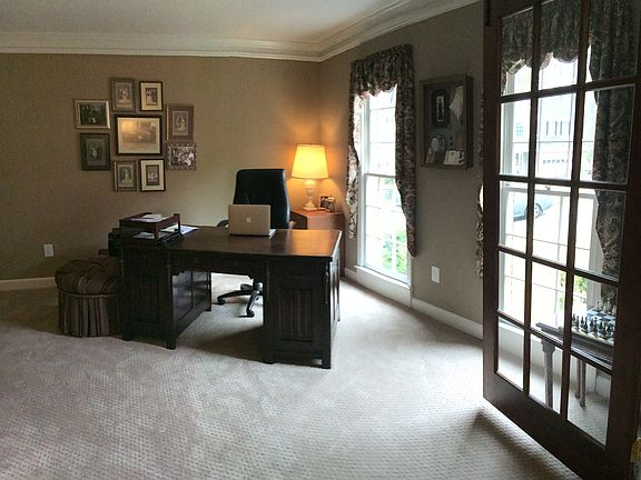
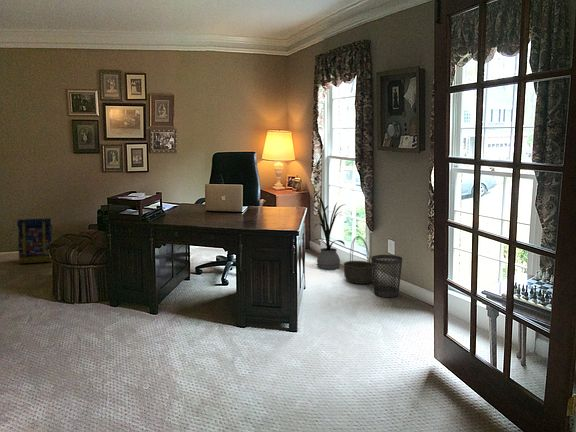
+ house plant [312,193,347,270]
+ basket [342,235,374,285]
+ wastebasket [371,254,403,298]
+ backpack [16,217,54,264]
